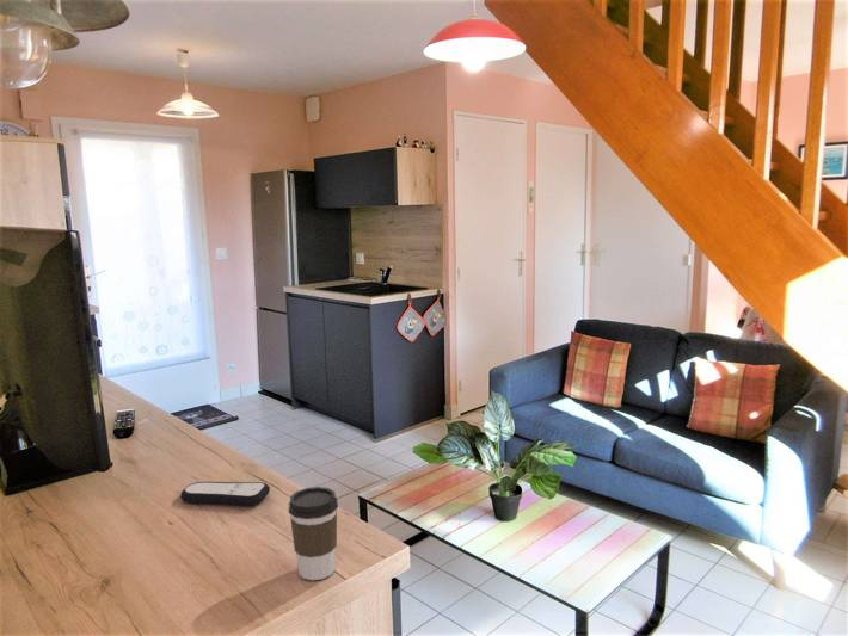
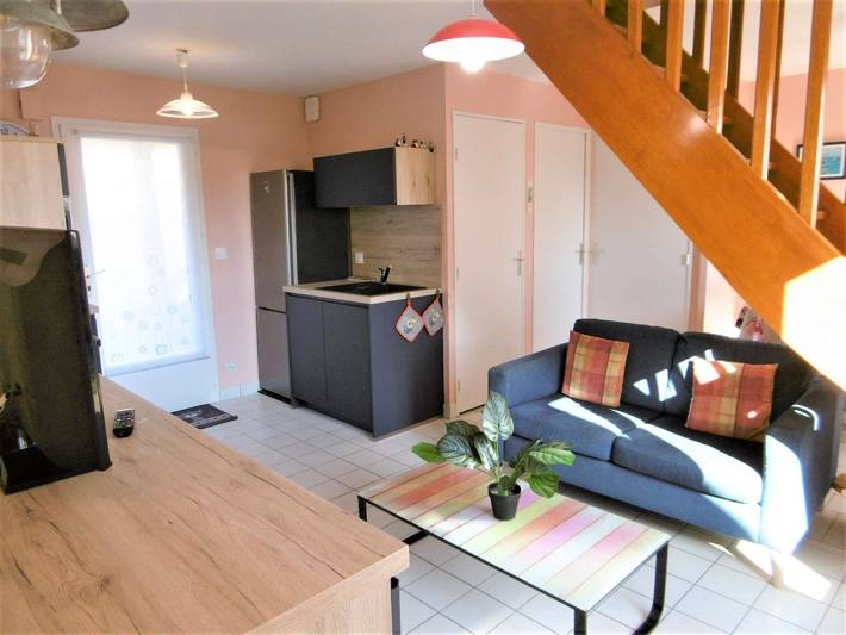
- remote control [179,481,271,507]
- coffee cup [288,486,339,581]
